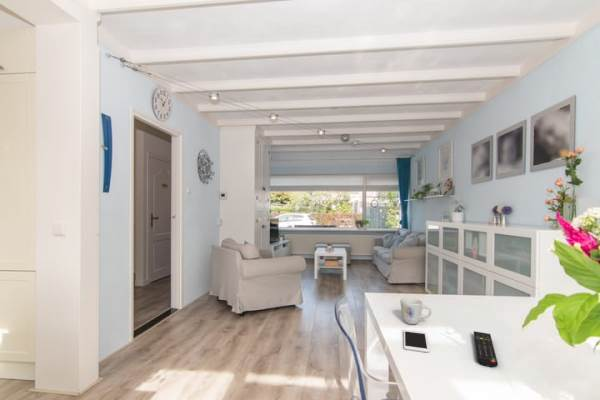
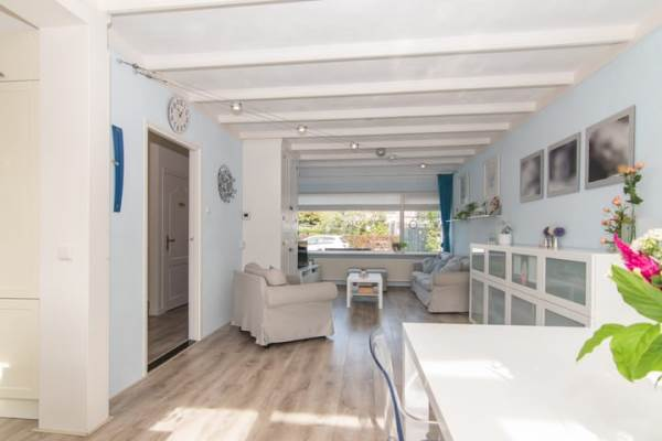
- remote control [473,330,499,368]
- mug [399,297,433,325]
- cell phone [403,328,430,353]
